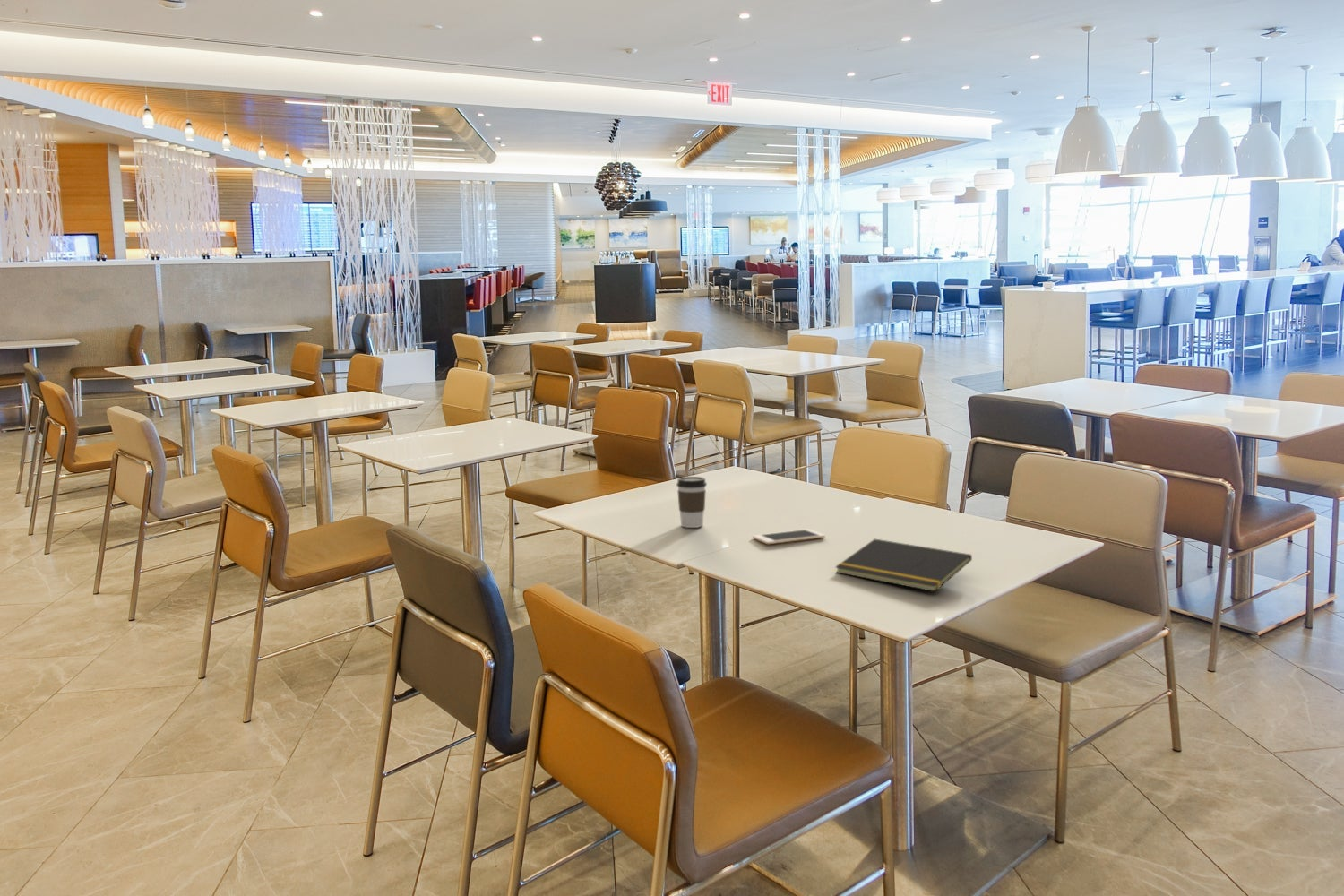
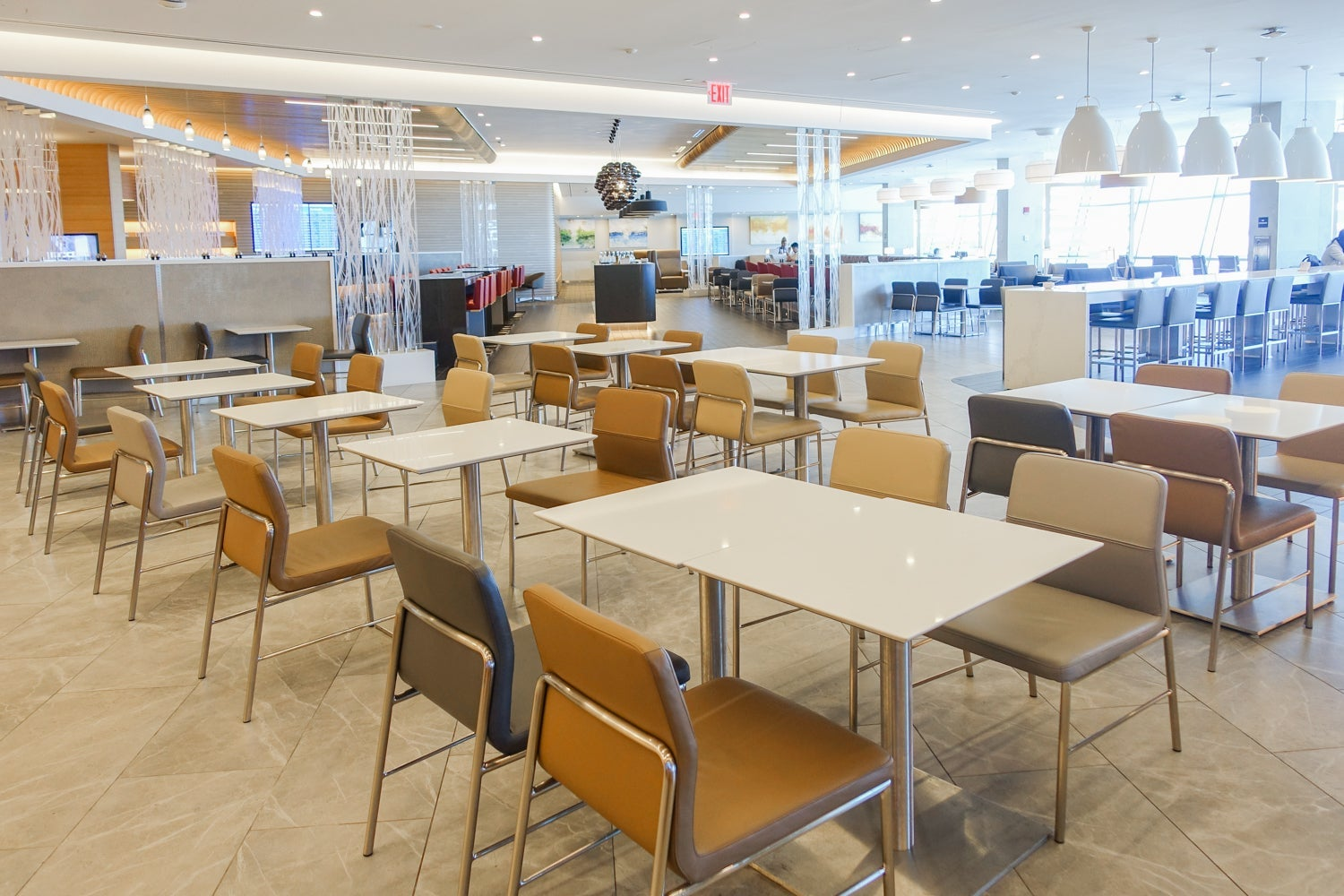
- notepad [834,538,973,592]
- cell phone [752,529,826,545]
- coffee cup [676,476,708,529]
